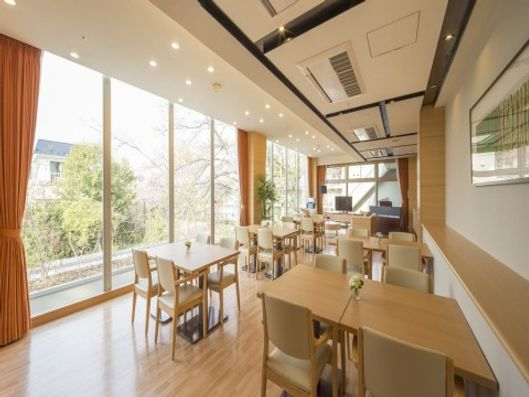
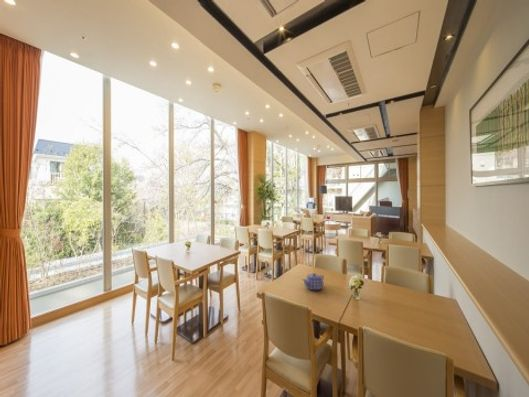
+ teapot [302,272,325,291]
